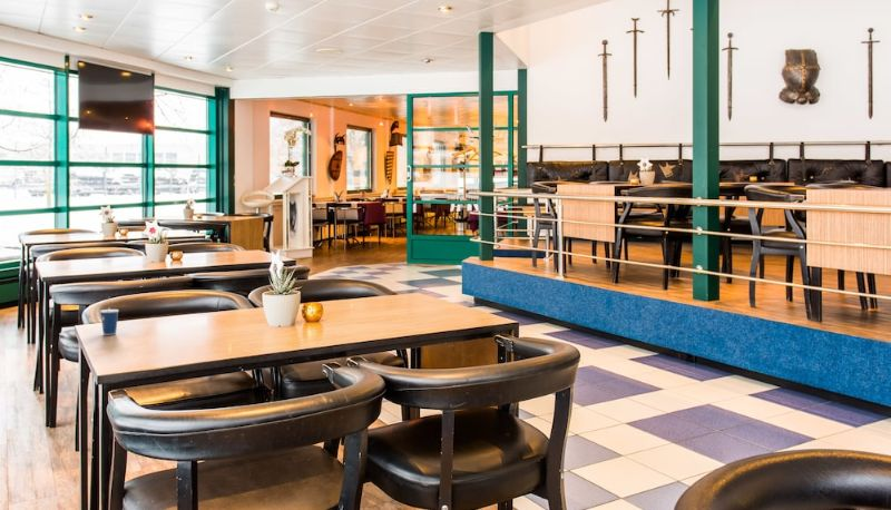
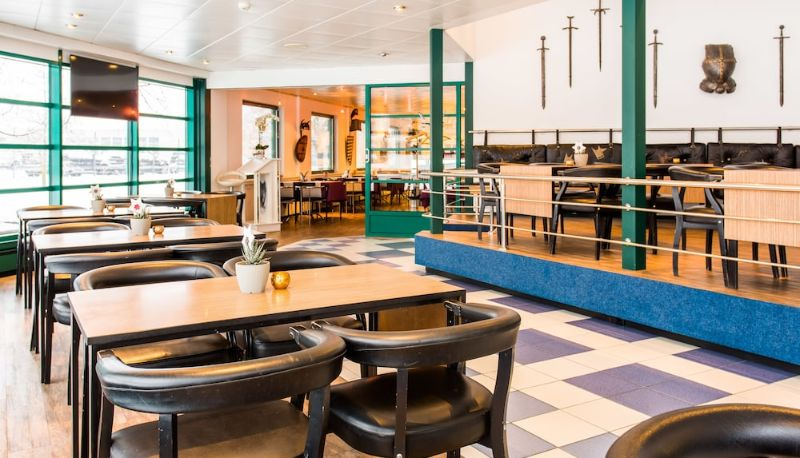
- cup [99,296,120,335]
